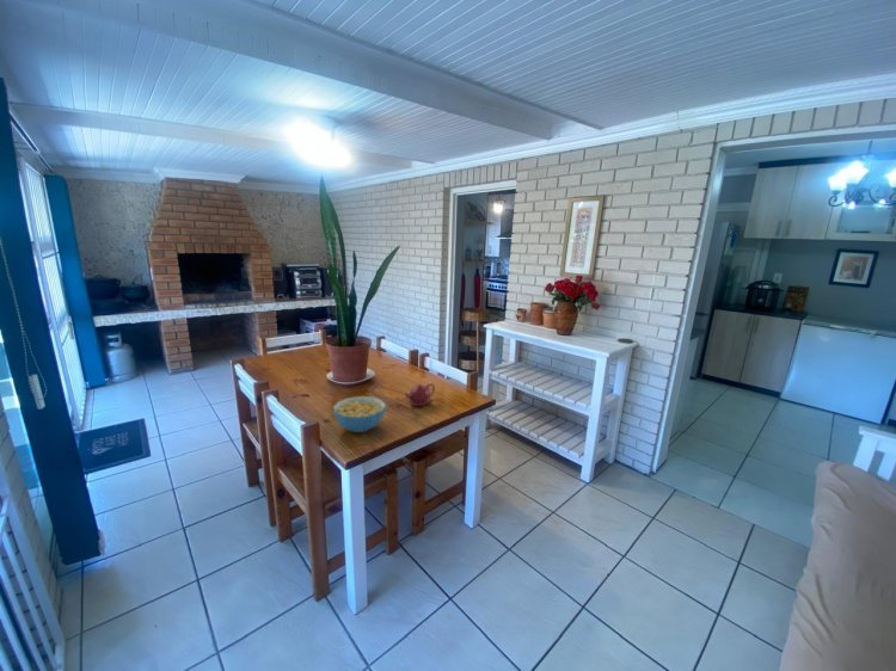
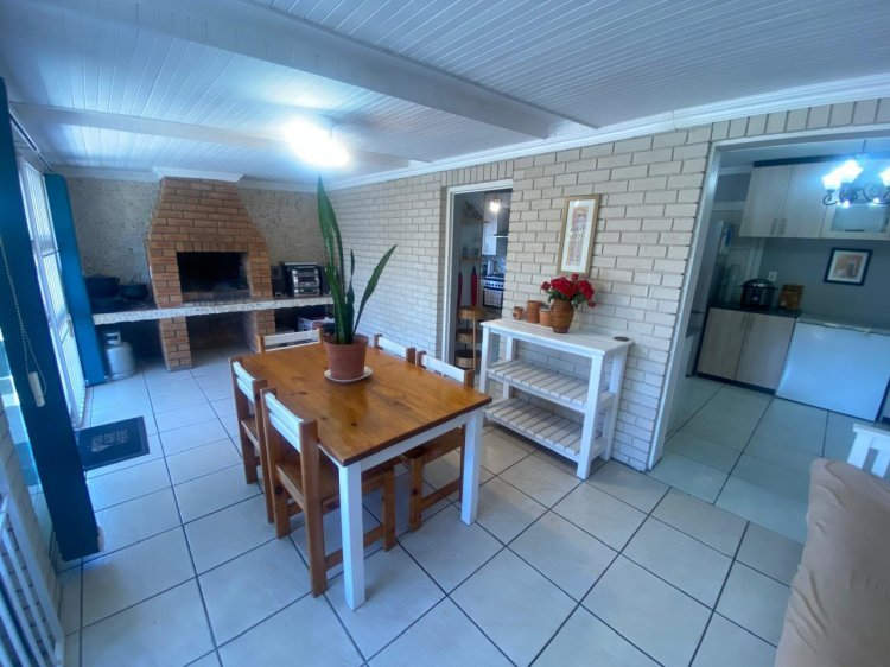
- teapot [403,382,436,407]
- cereal bowl [332,395,387,433]
